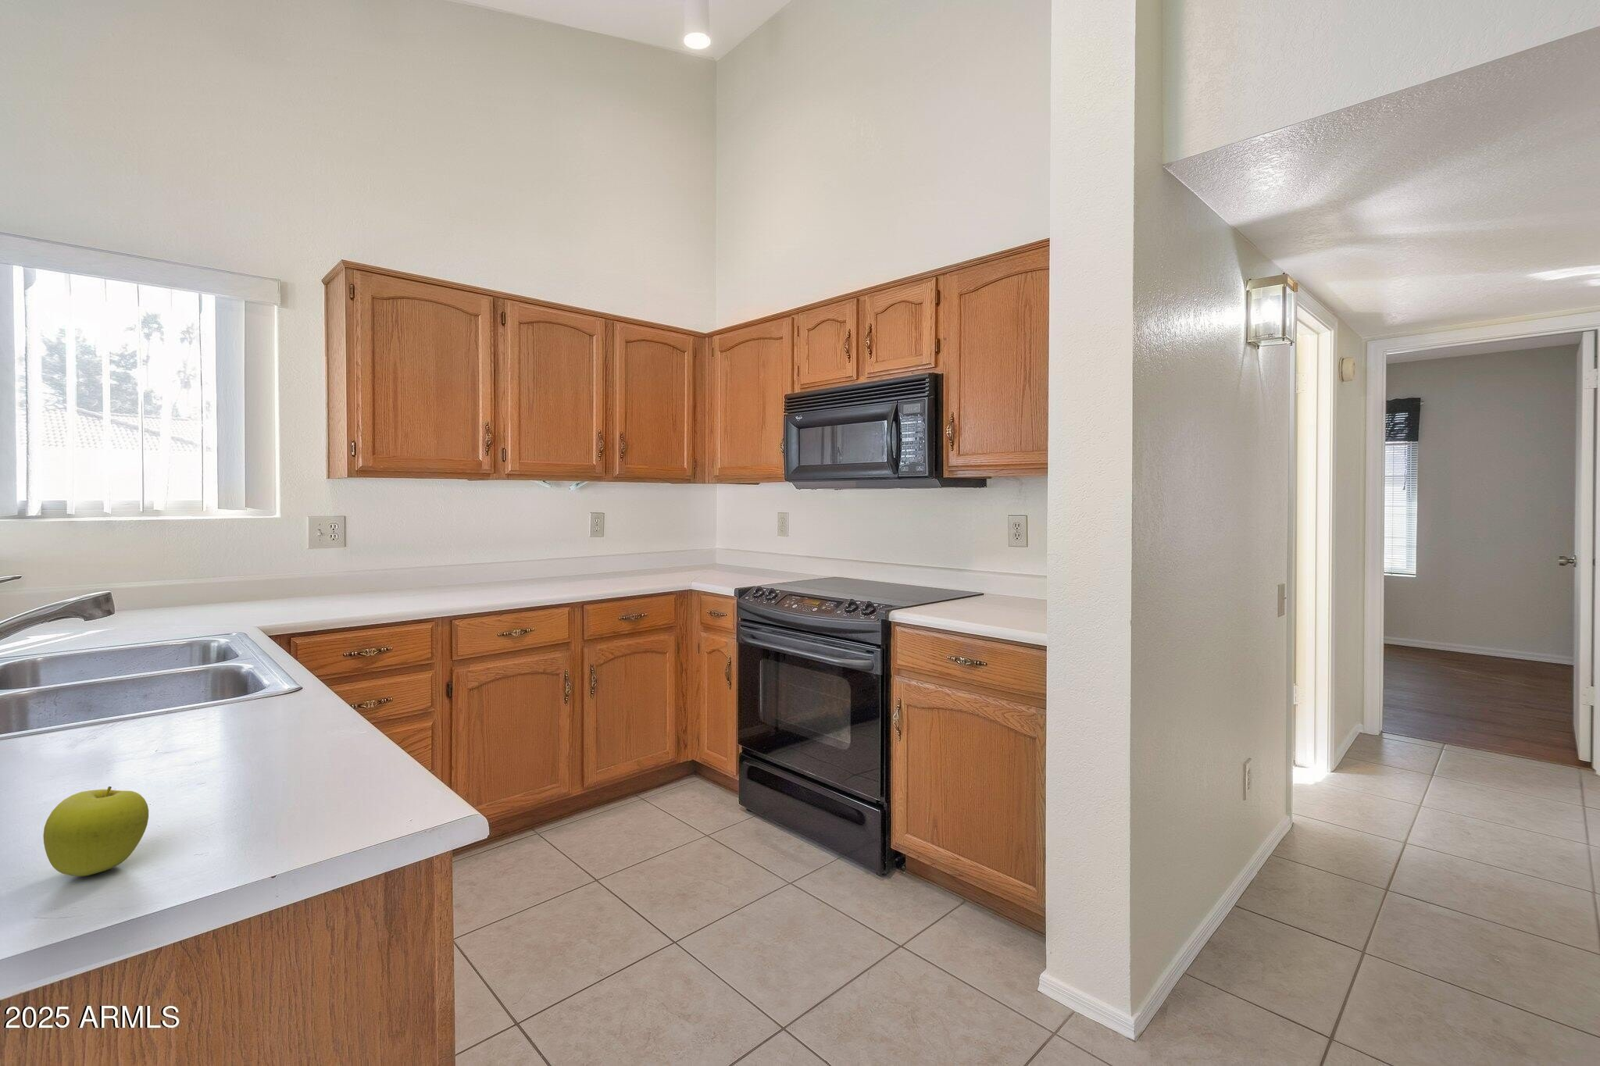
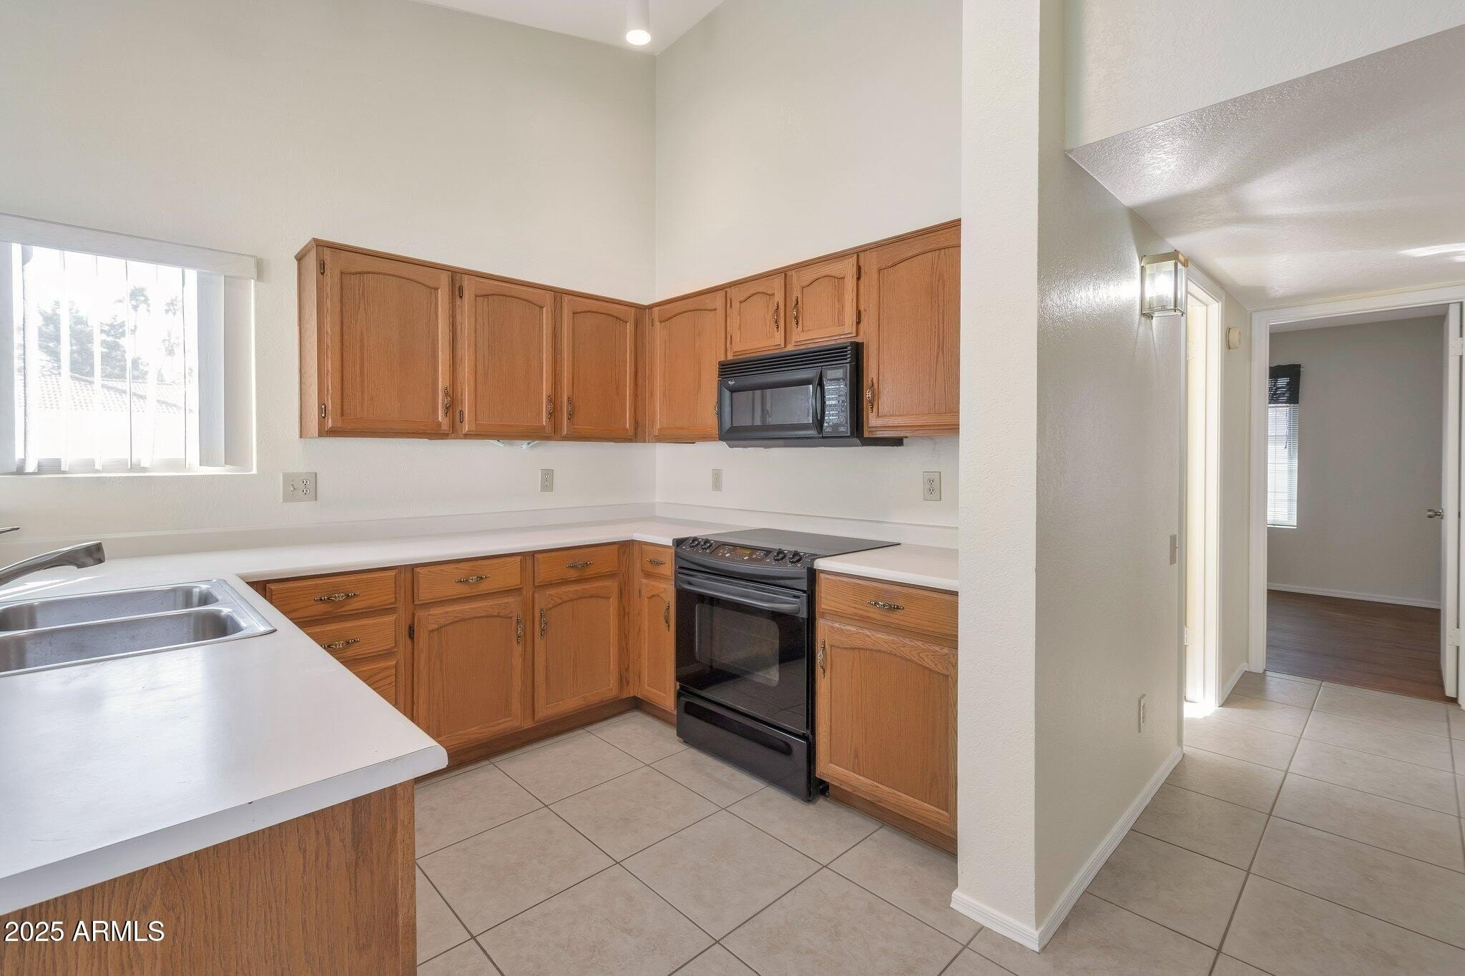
- fruit [43,785,149,877]
